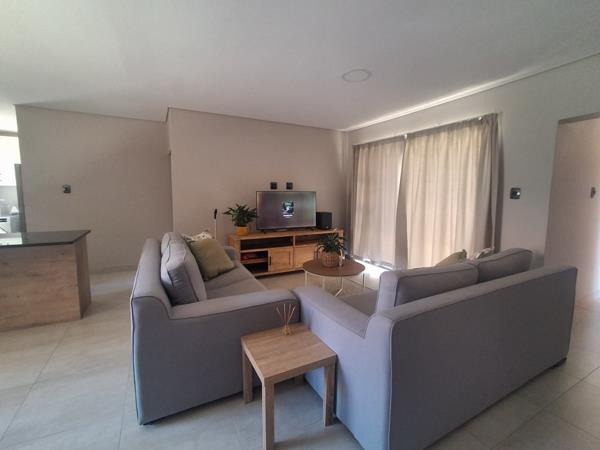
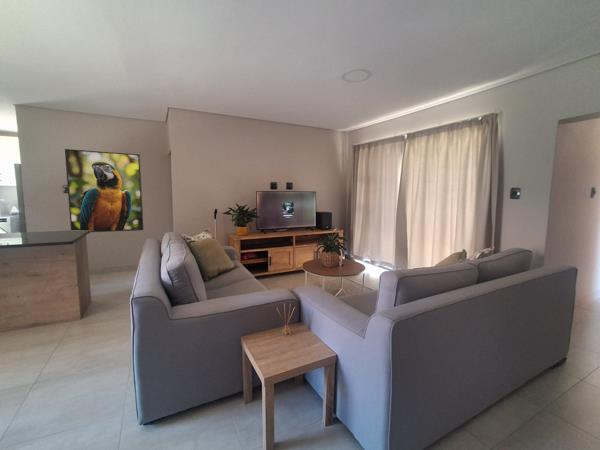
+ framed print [64,148,144,233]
